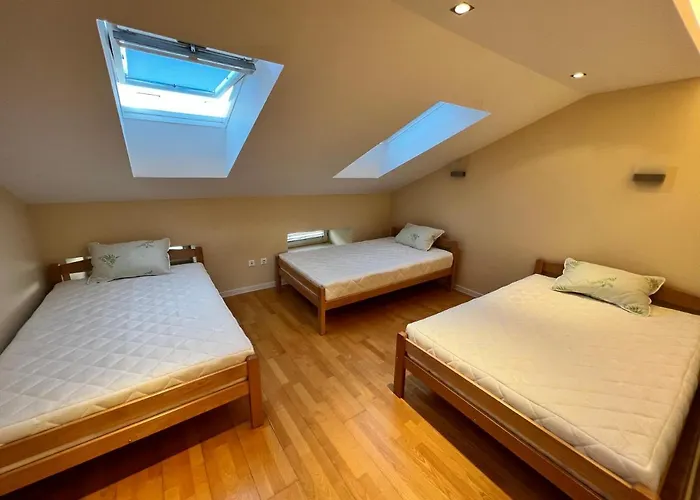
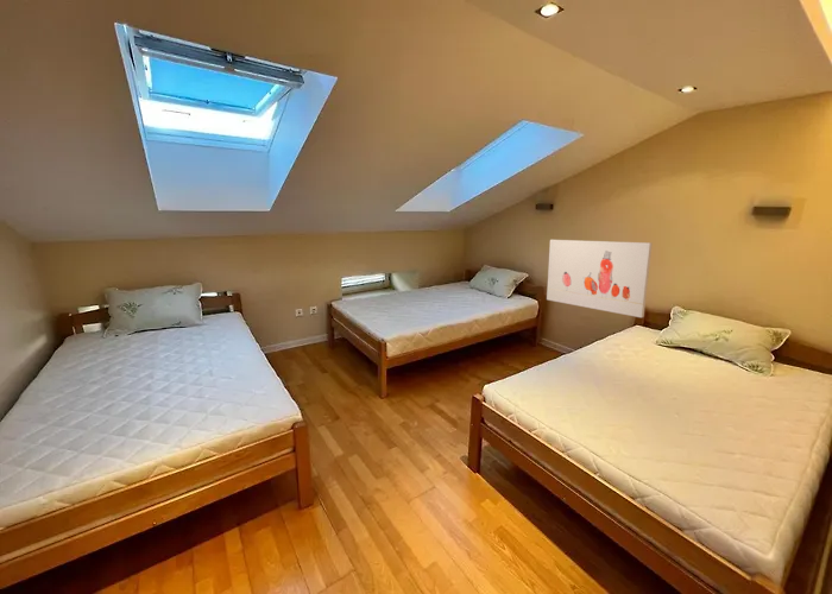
+ wall art [546,239,654,318]
